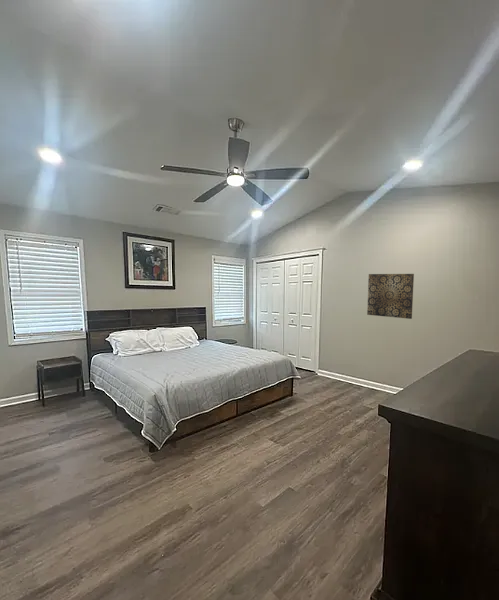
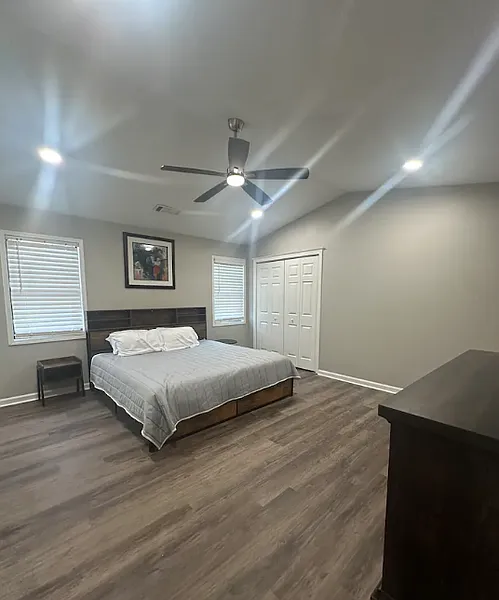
- wall art [366,273,415,320]
